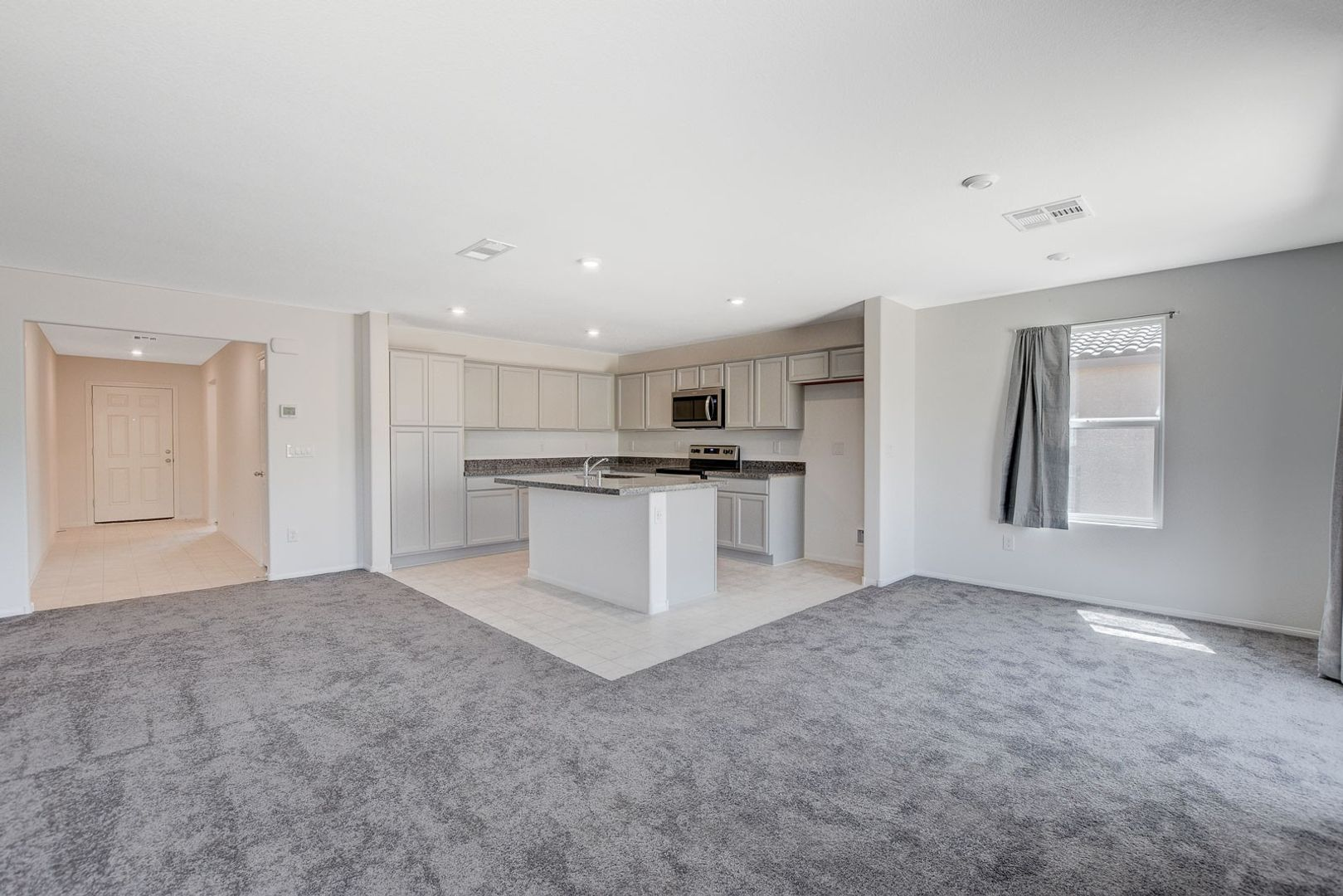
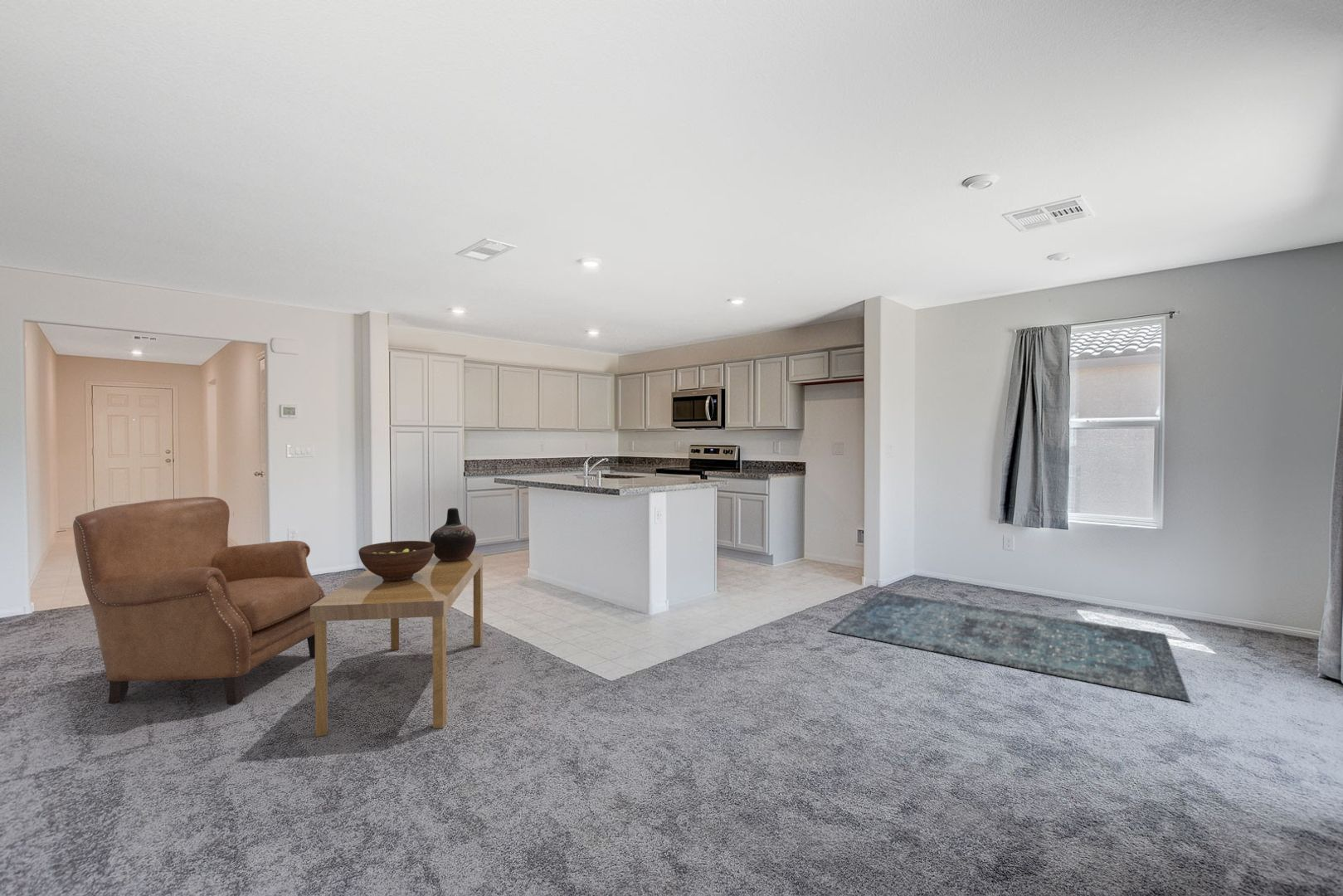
+ dining table [310,552,484,738]
+ vase [430,507,477,562]
+ chair [72,496,326,705]
+ rug [827,591,1191,703]
+ fruit bowl [358,540,435,581]
